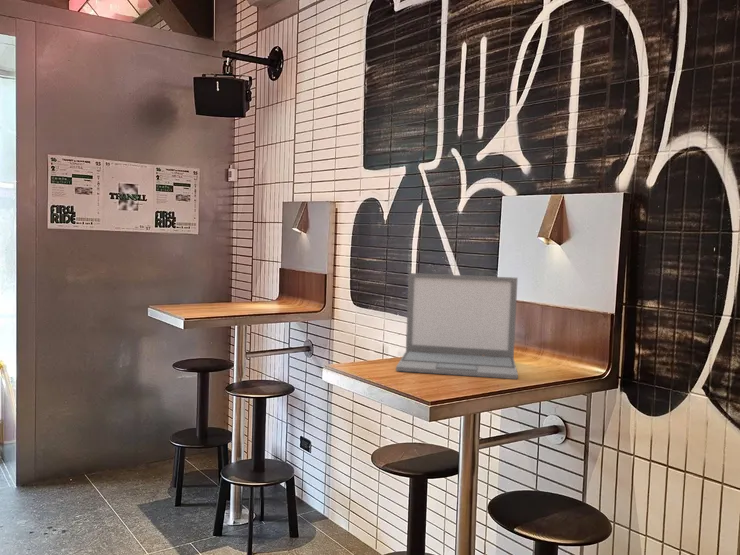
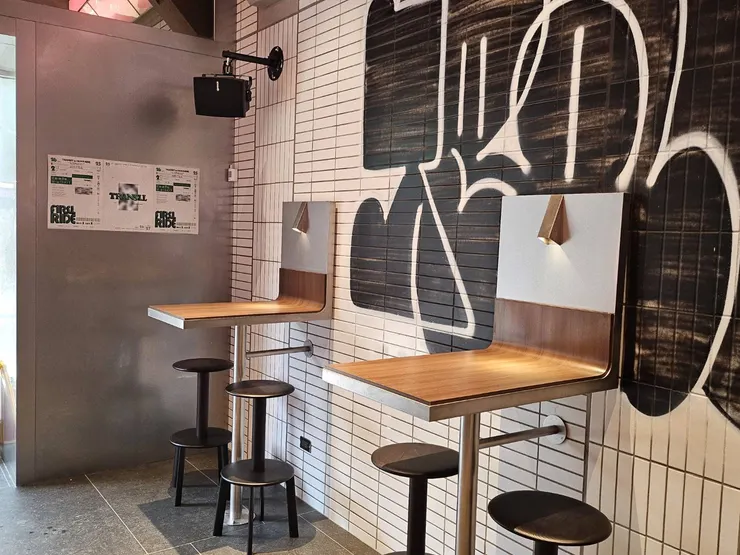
- laptop [395,272,519,380]
